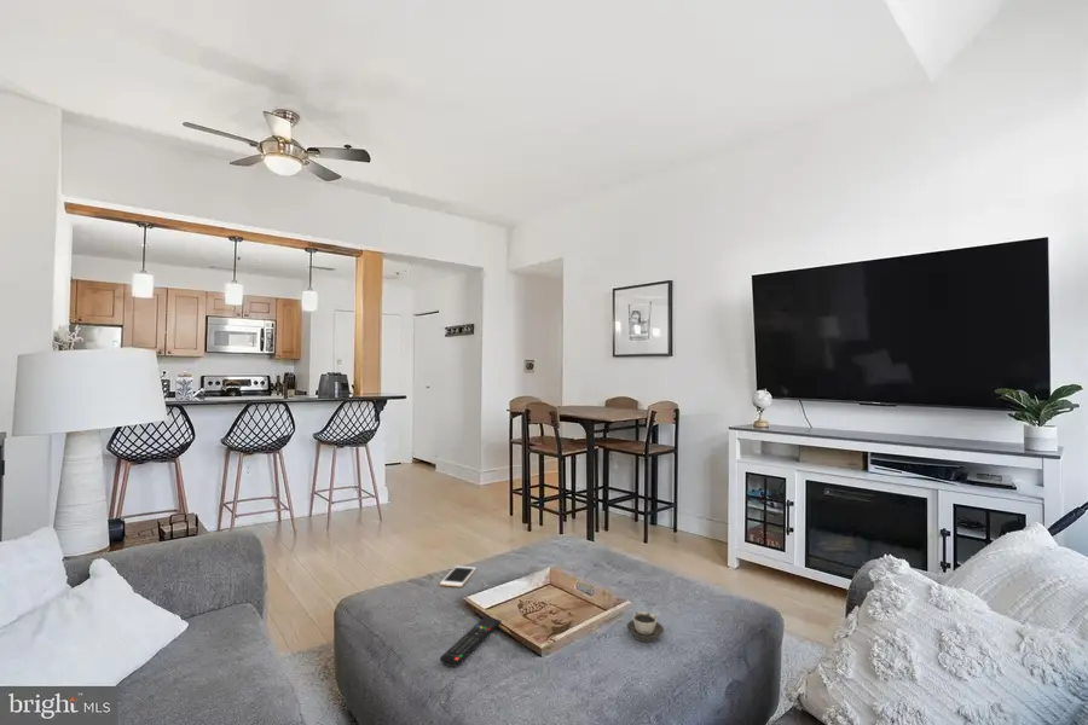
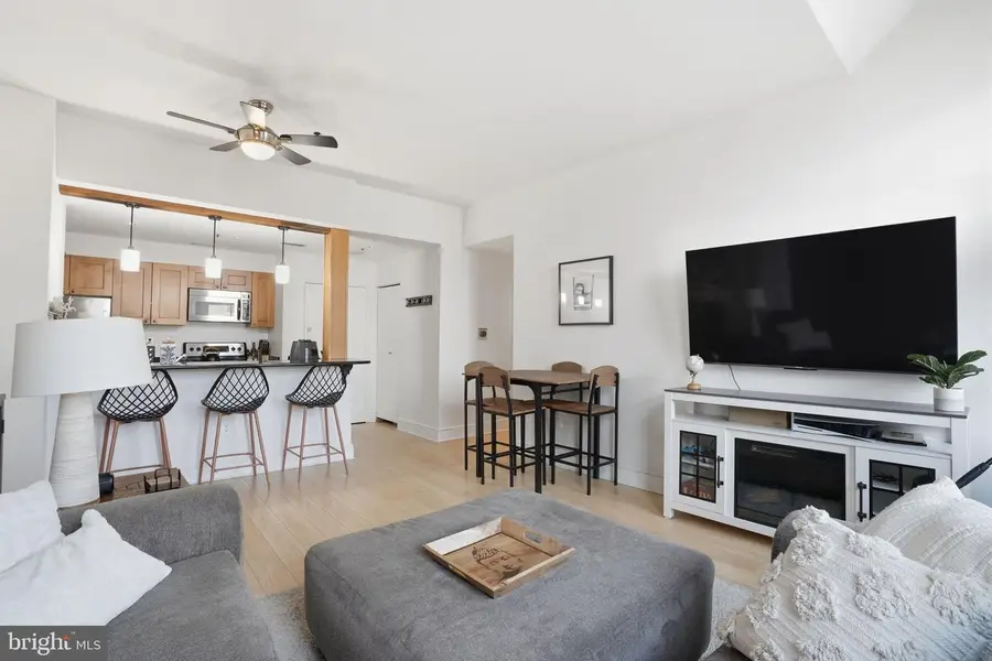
- remote control [439,616,502,668]
- cell phone [439,564,478,588]
- cup [625,610,665,643]
